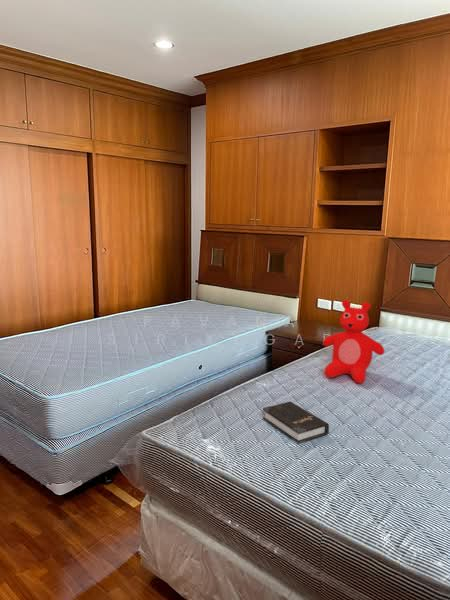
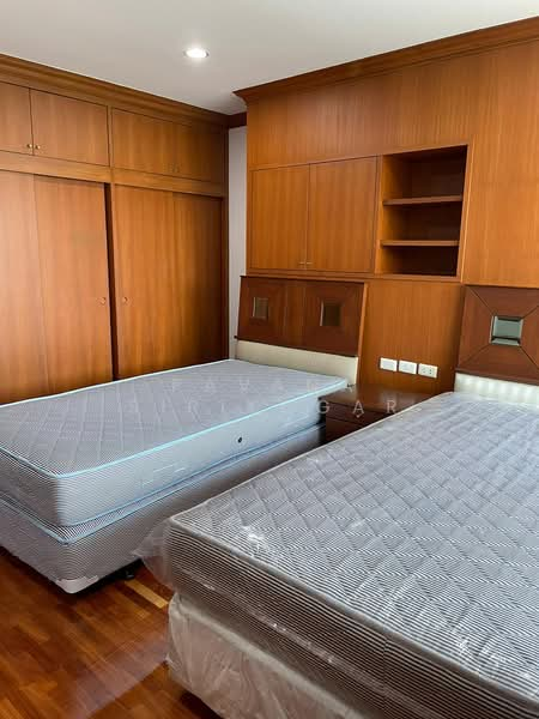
- hardback book [262,401,330,445]
- teddy bear [322,299,385,384]
